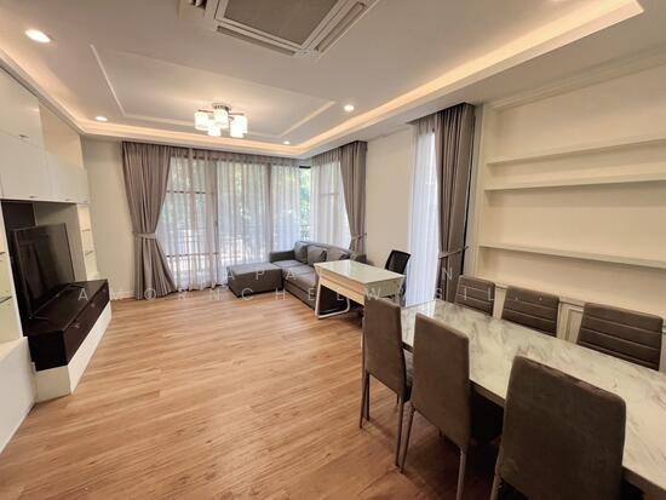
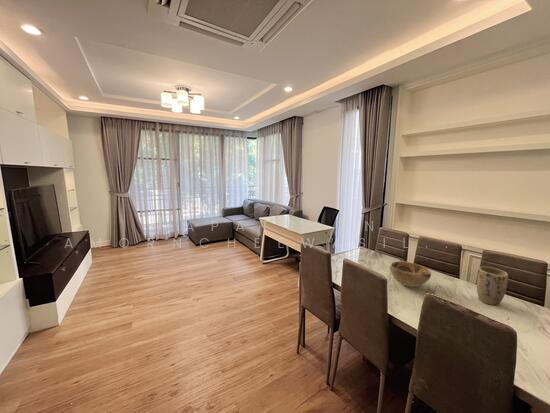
+ plant pot [476,266,509,306]
+ decorative bowl [389,261,432,288]
